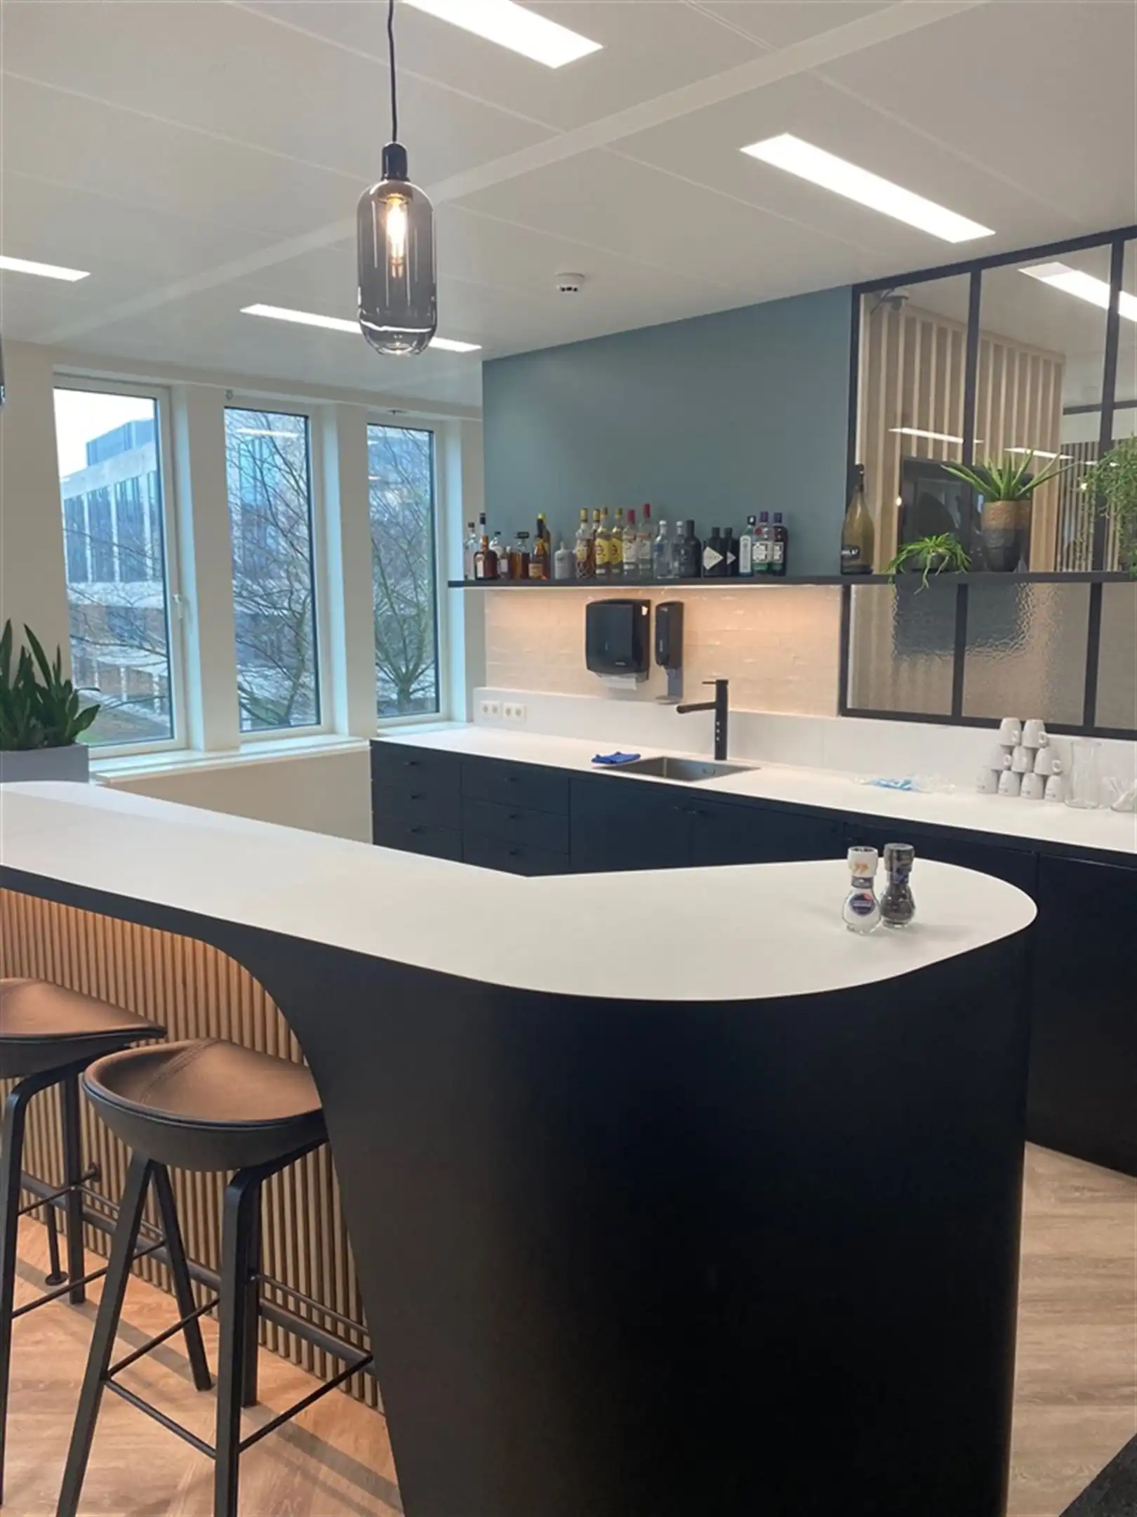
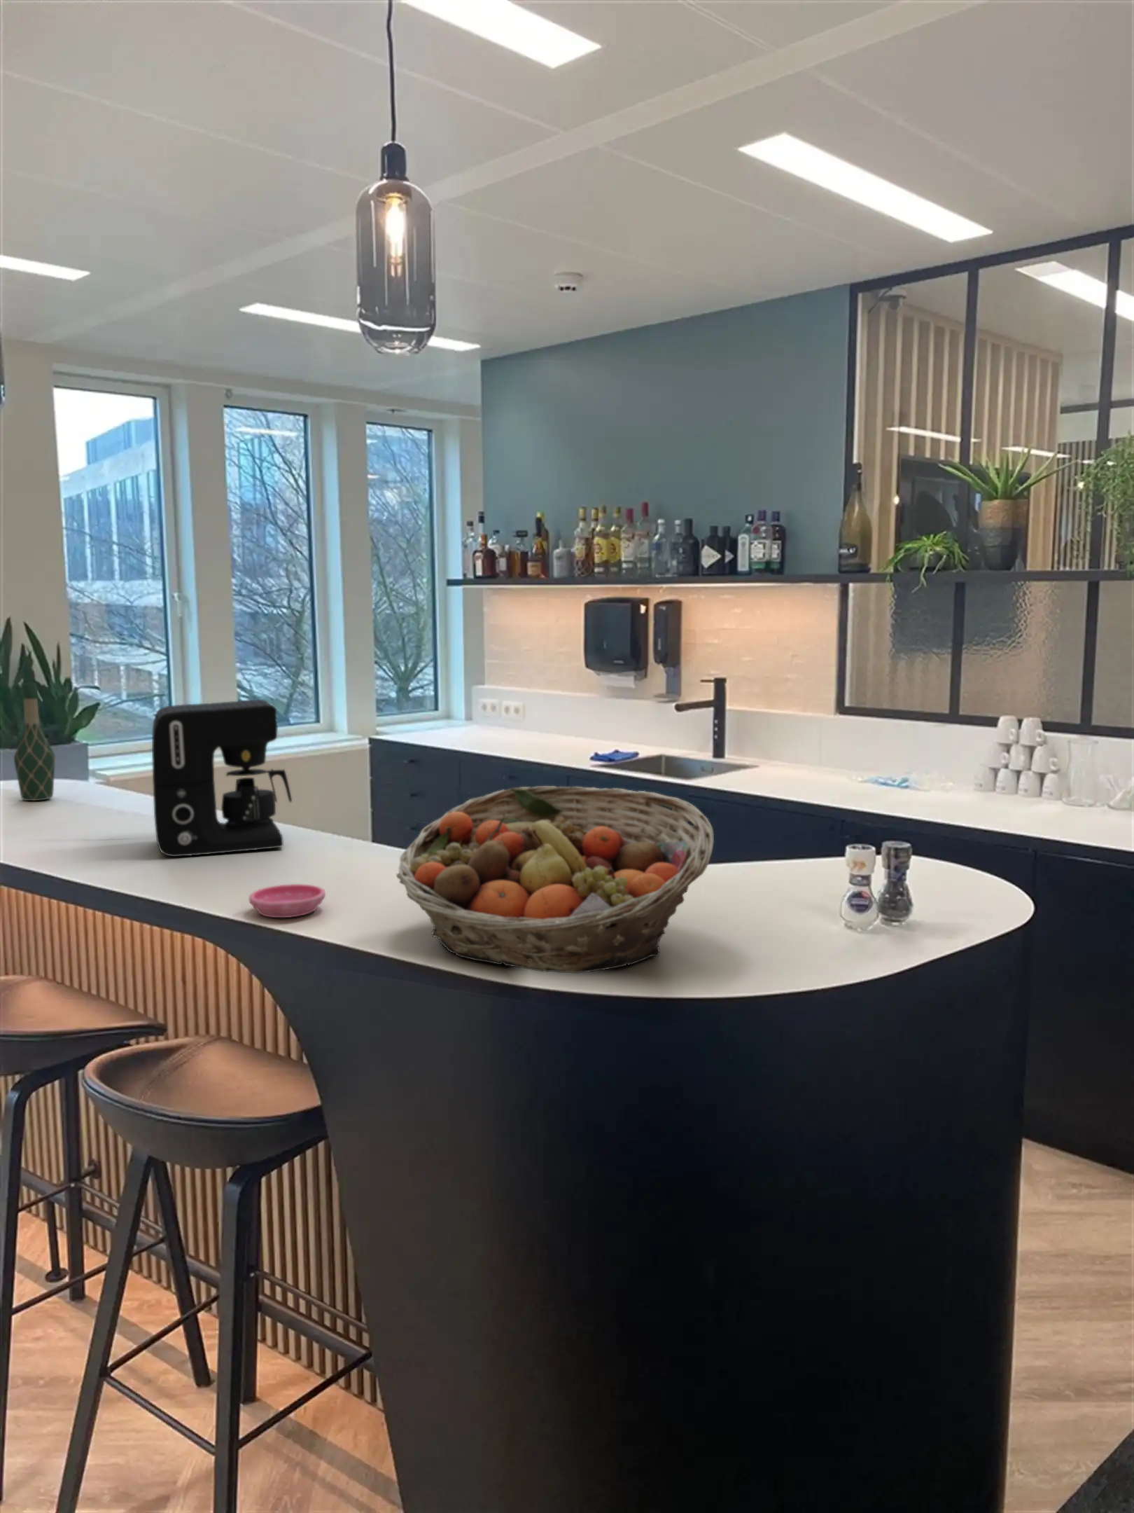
+ saucer [249,883,326,919]
+ wine bottle [13,683,56,802]
+ fruit basket [395,785,715,973]
+ coffee maker [151,699,293,858]
